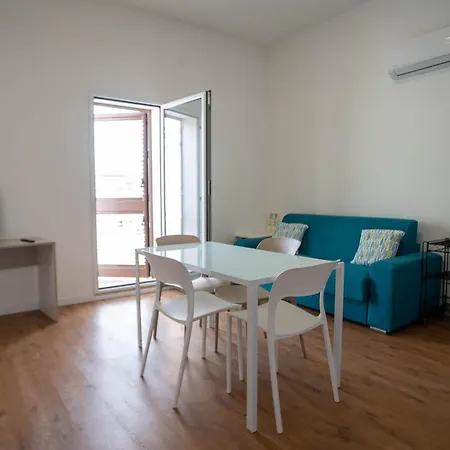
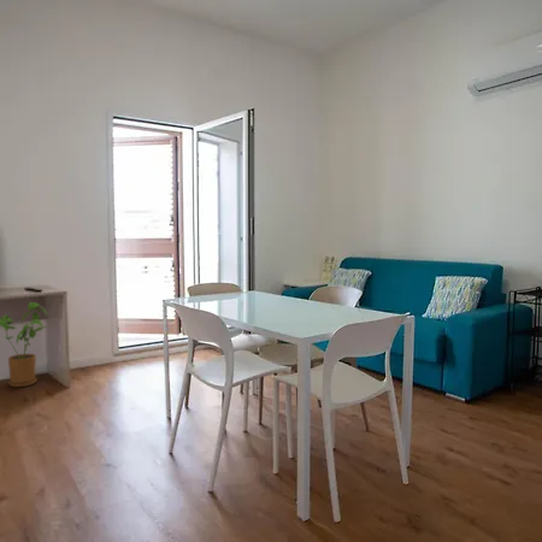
+ house plant [0,301,48,388]
